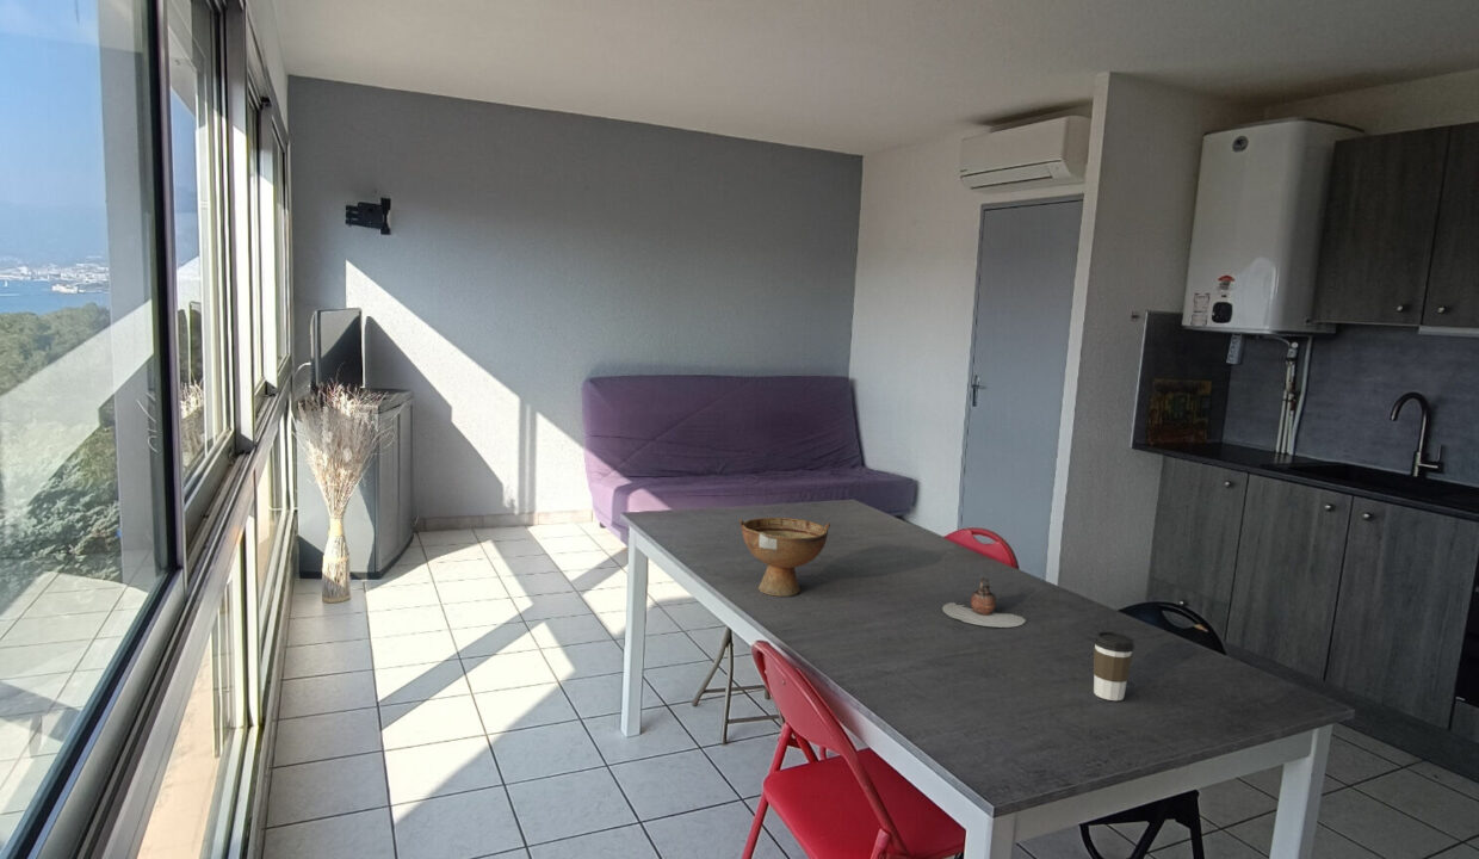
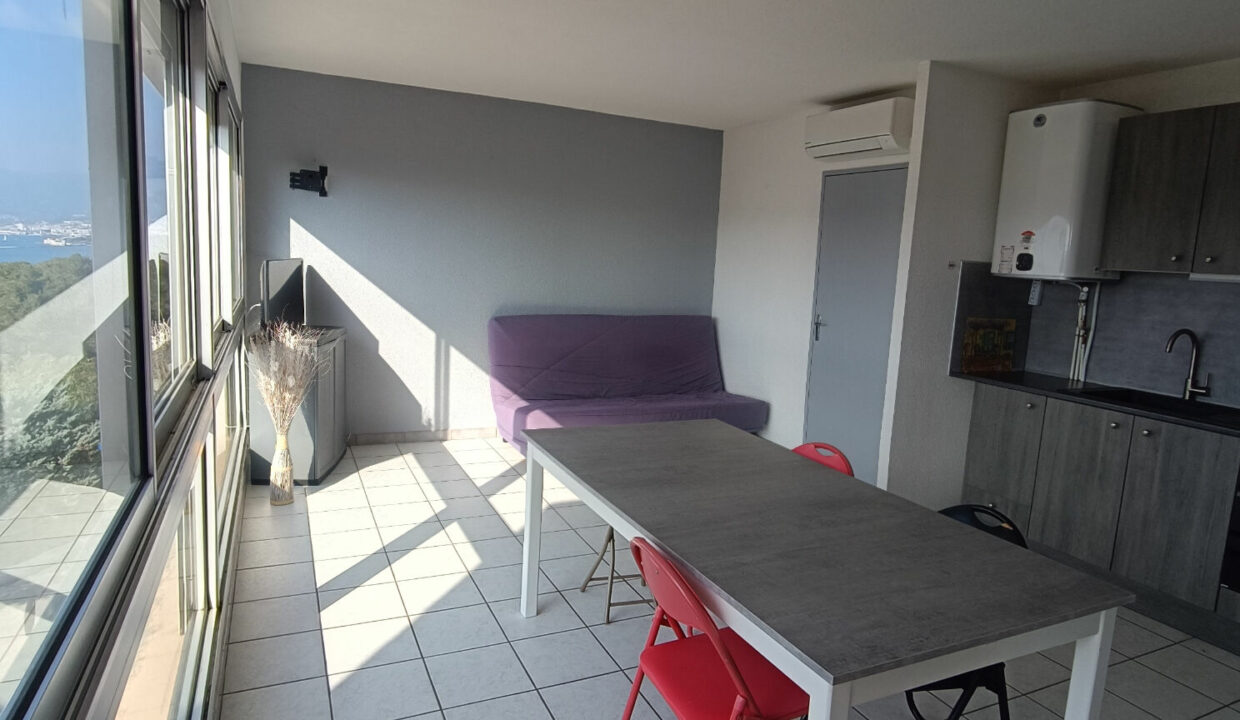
- coffee cup [1093,630,1135,702]
- bowl [738,517,831,598]
- teapot [941,576,1027,629]
